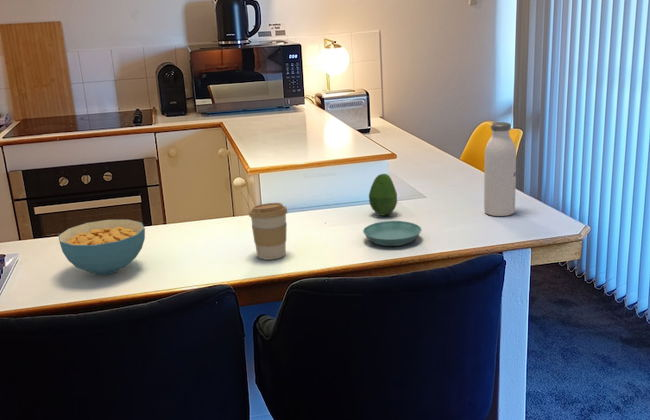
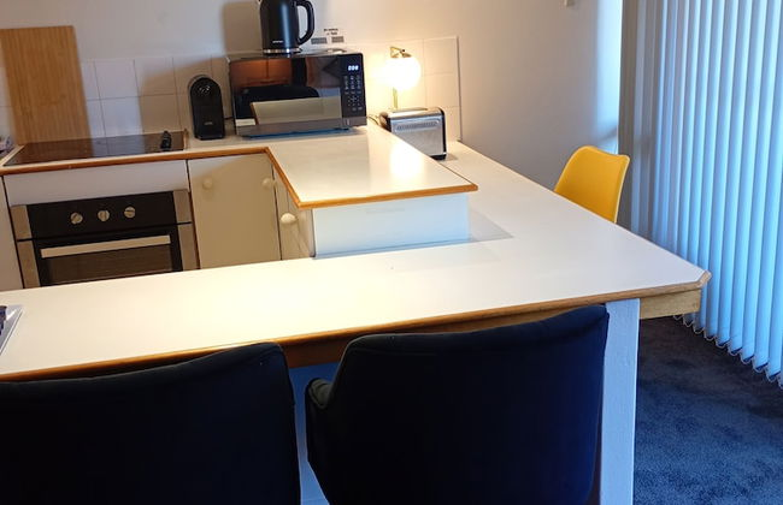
- fruit [368,173,398,217]
- saucer [362,220,423,247]
- coffee cup [248,202,288,261]
- water bottle [483,121,517,217]
- cereal bowl [57,219,146,276]
